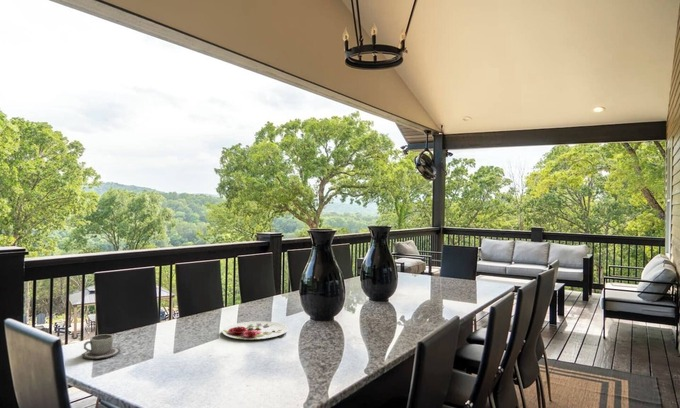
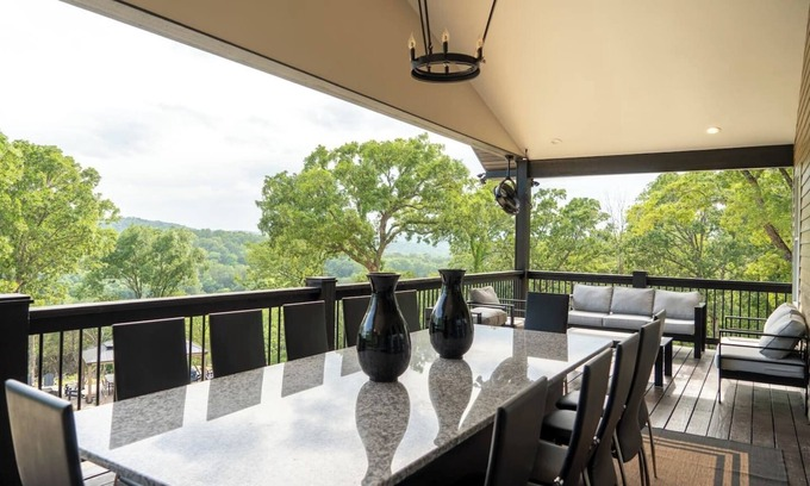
- plate [221,320,289,341]
- cup [81,333,121,360]
